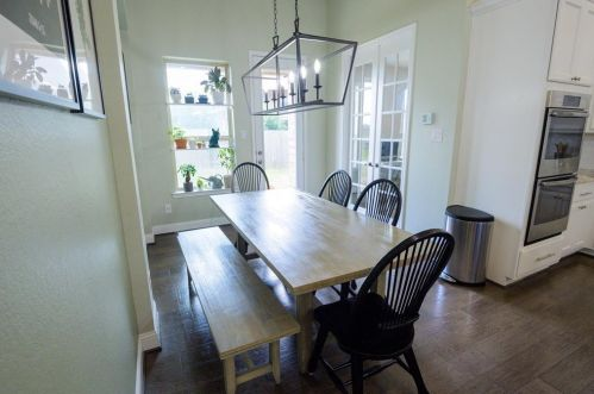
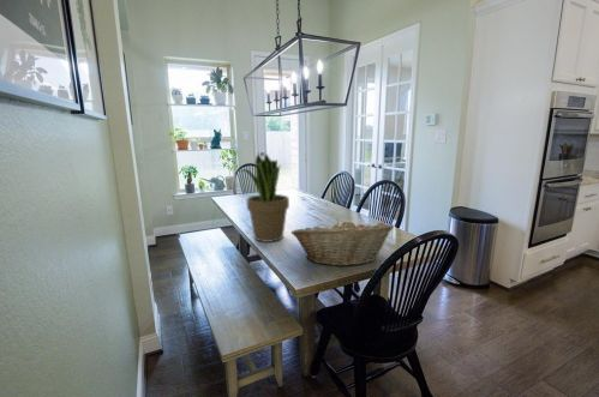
+ fruit basket [290,218,395,267]
+ potted plant [238,152,290,243]
